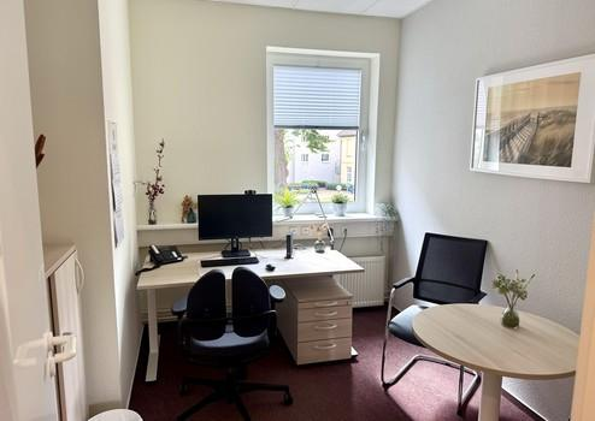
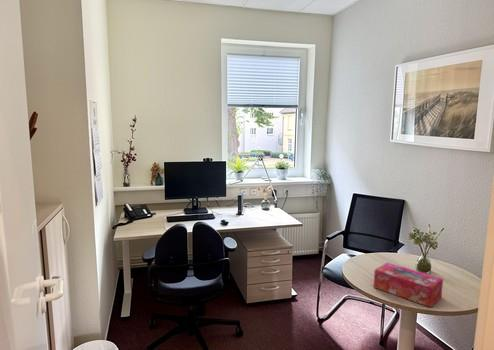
+ tissue box [373,262,444,308]
